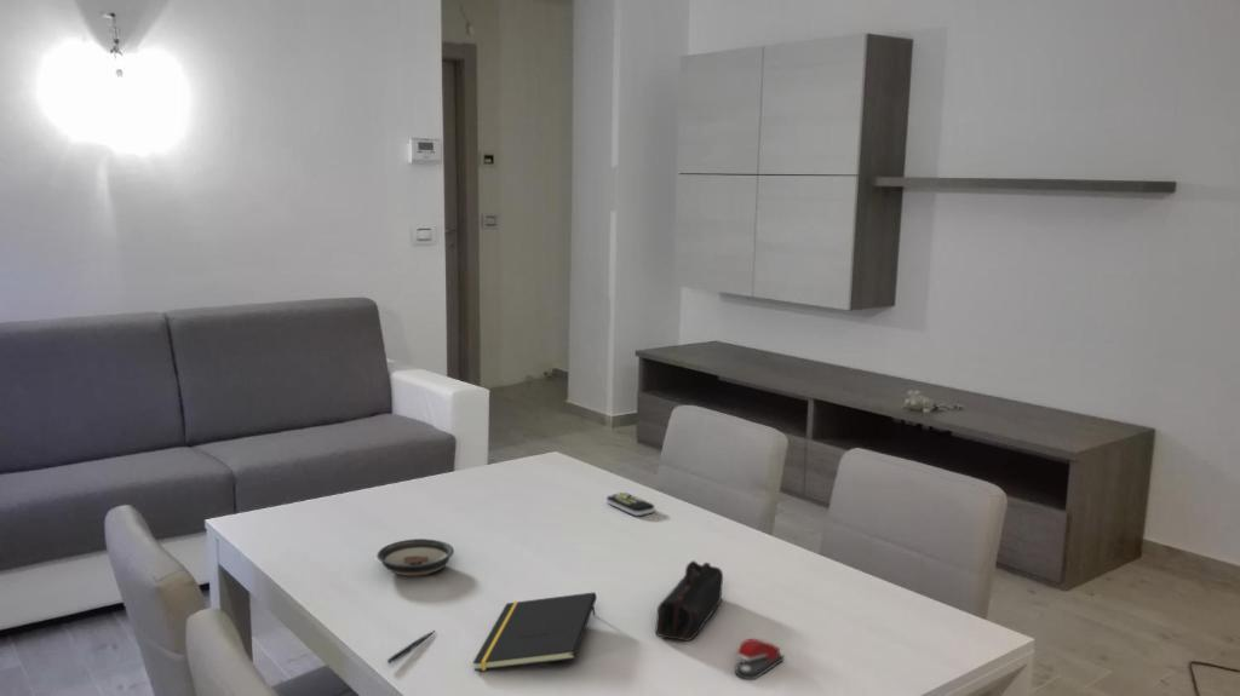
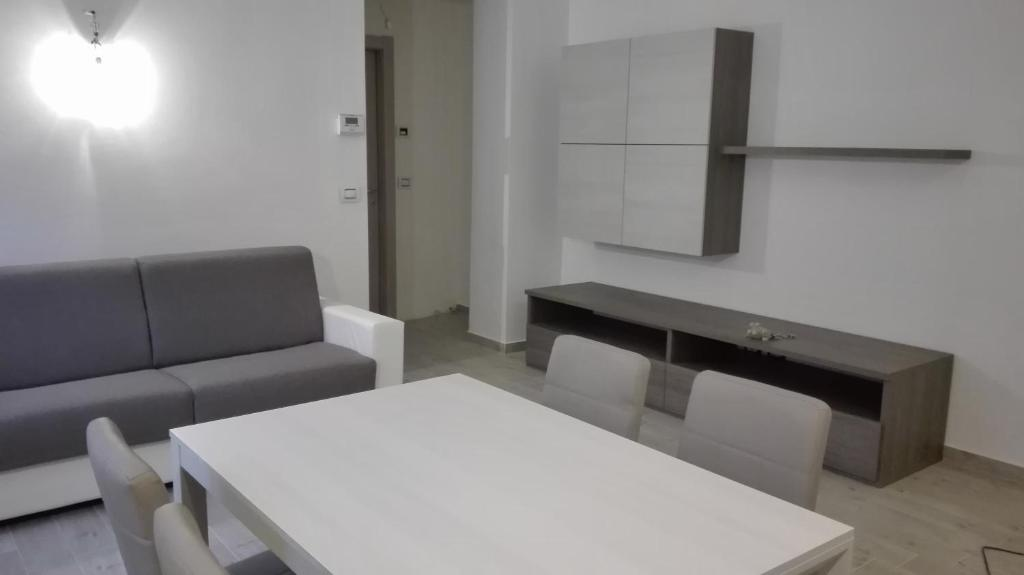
- pen [386,629,436,665]
- stapler [734,638,785,680]
- pencil case [654,559,724,642]
- notepad [471,591,597,672]
- remote control [605,491,655,517]
- saucer [375,537,455,577]
